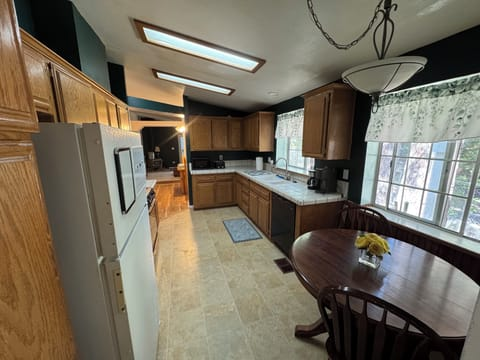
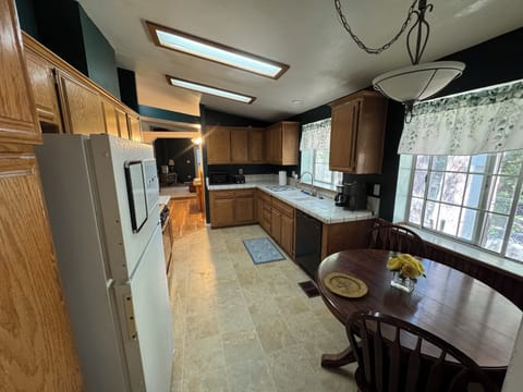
+ plate [323,272,368,298]
